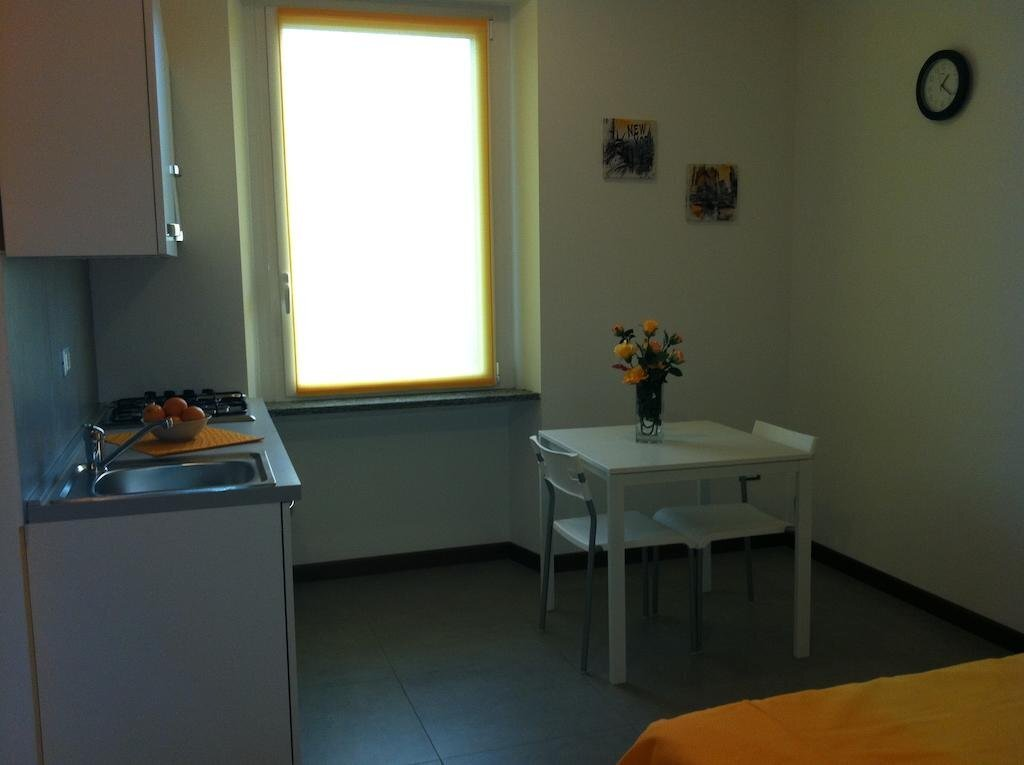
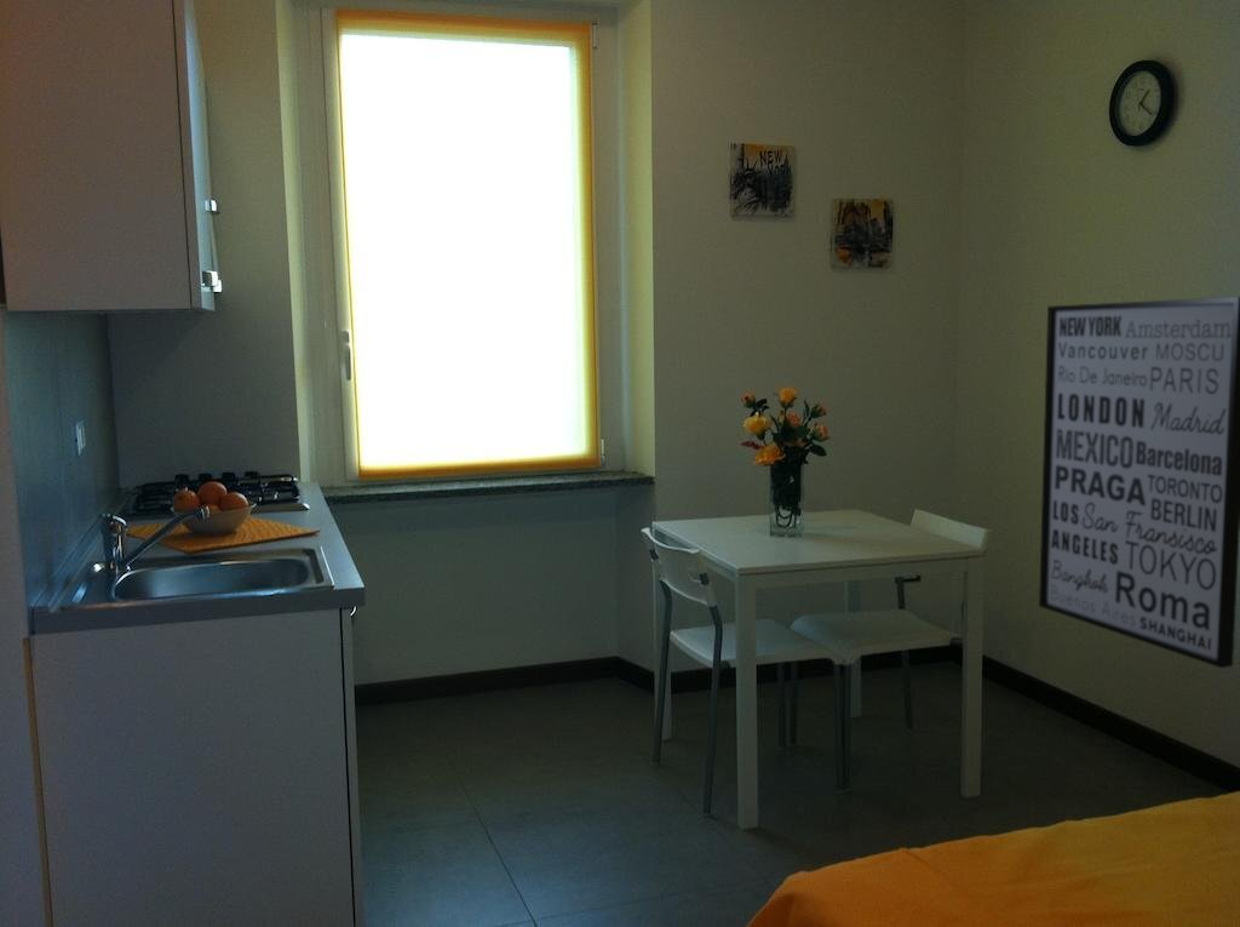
+ wall art [1038,296,1240,669]
